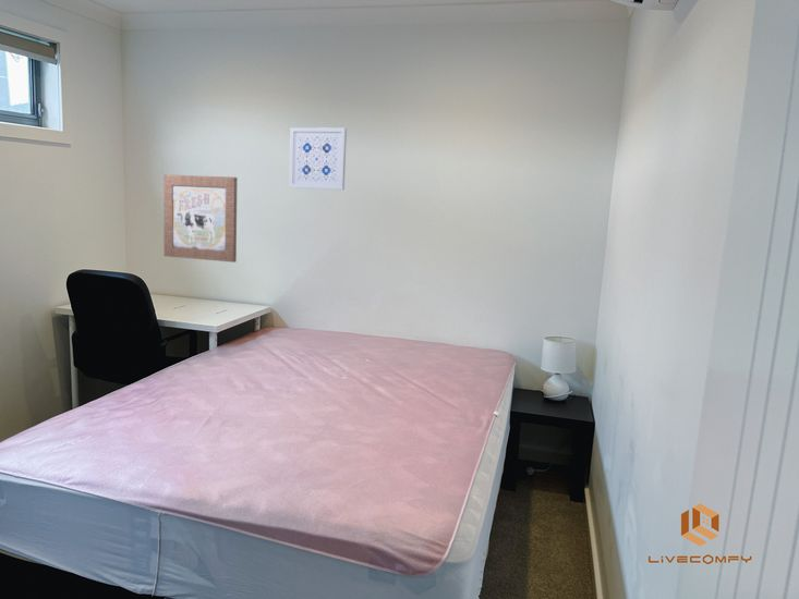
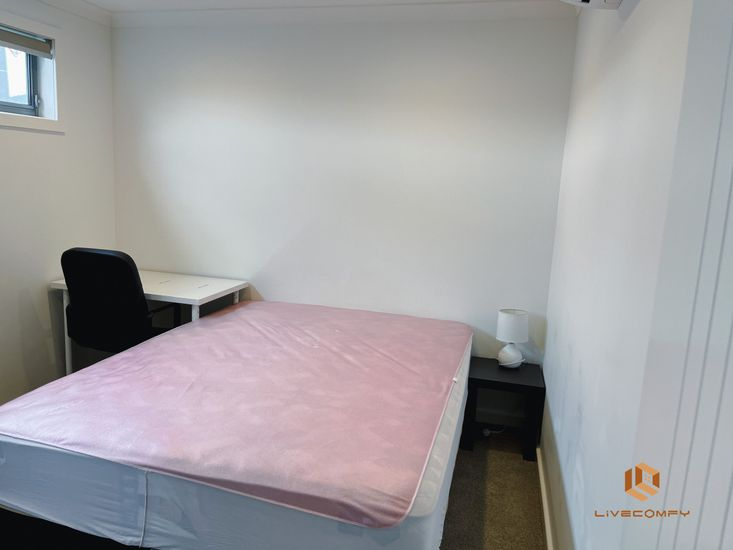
- wall art [162,173,239,264]
- wall art [288,126,348,191]
